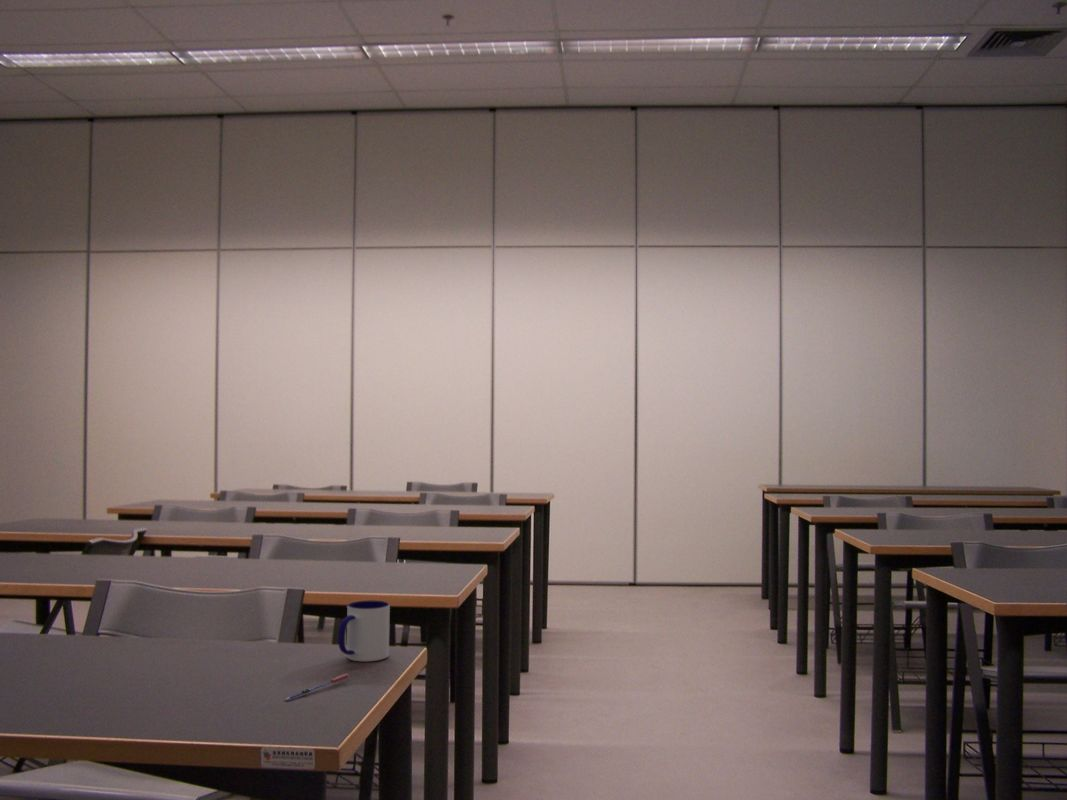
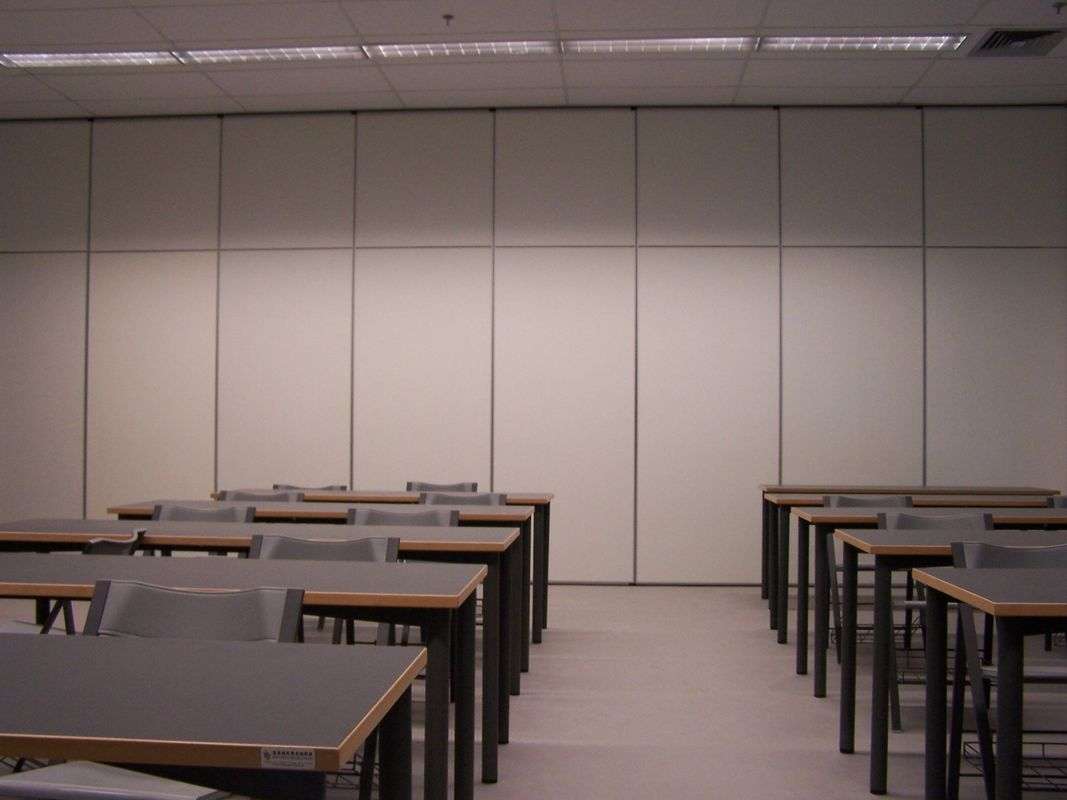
- pen [283,673,350,702]
- mug [337,599,391,662]
